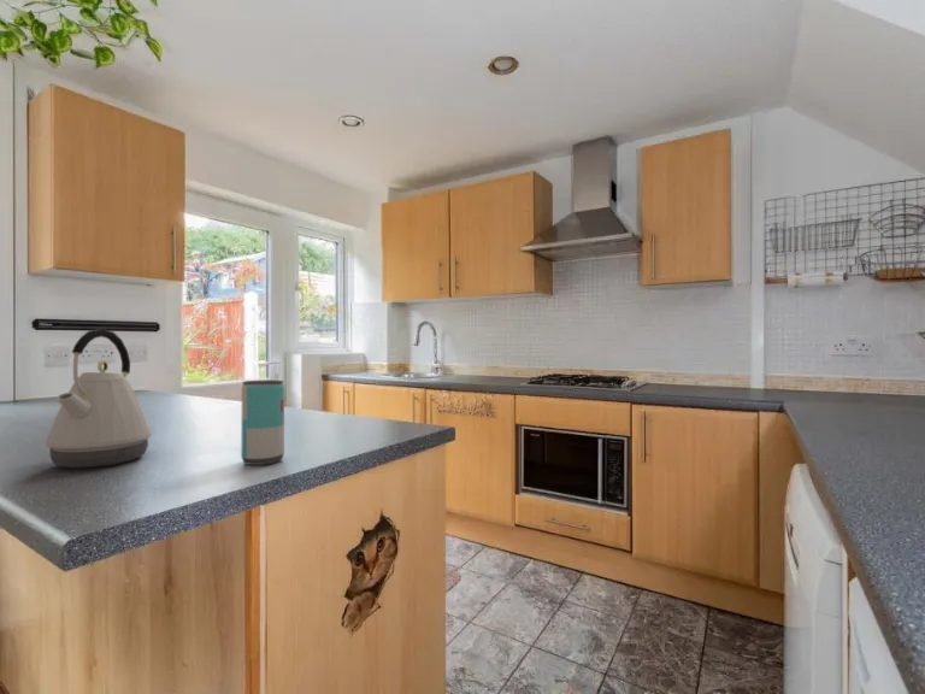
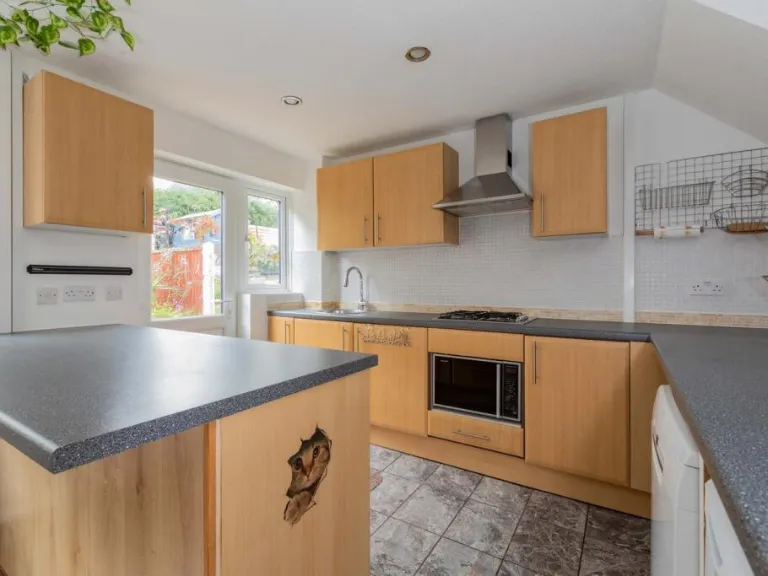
- kettle [45,328,153,469]
- beverage can [240,380,285,466]
